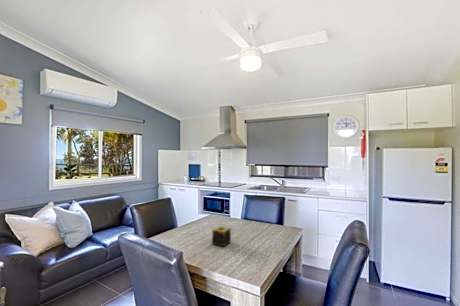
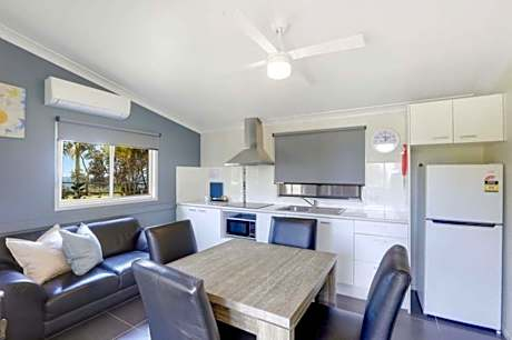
- candle [211,225,232,247]
